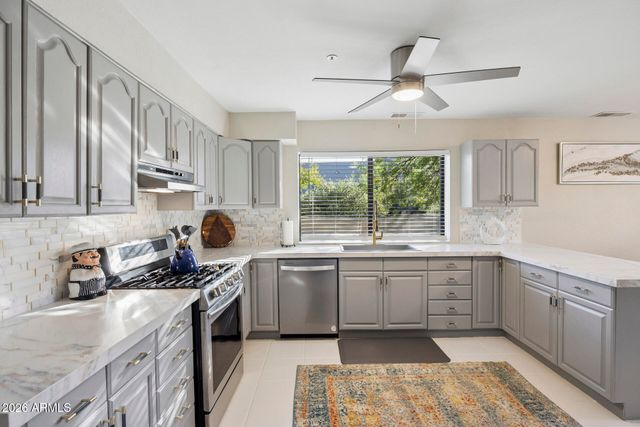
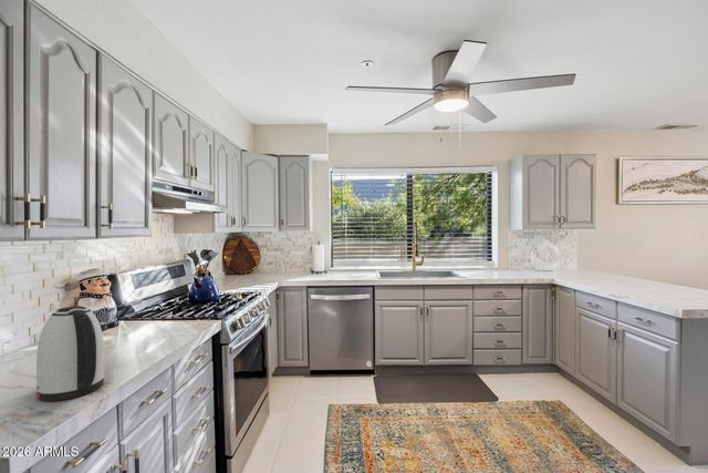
+ kettle [35,305,105,402]
